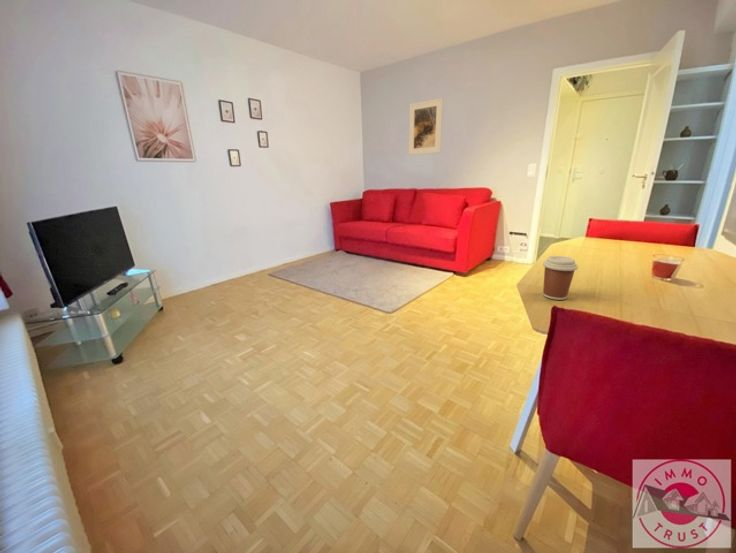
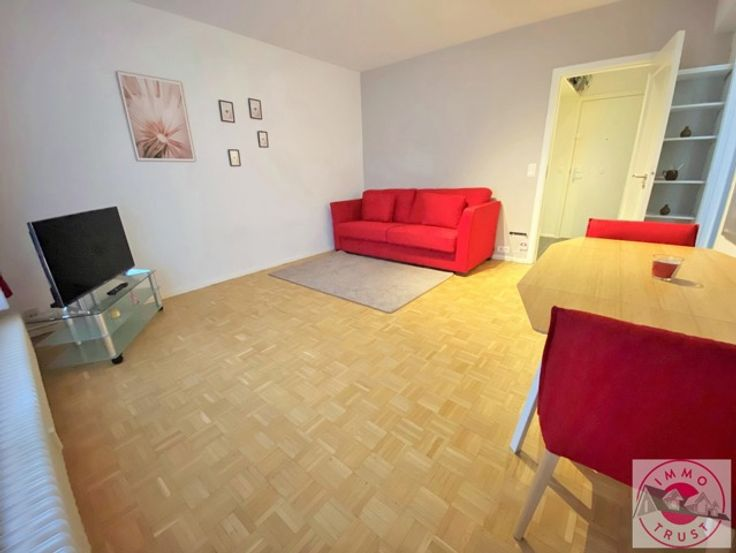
- coffee cup [542,255,579,301]
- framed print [408,97,444,156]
